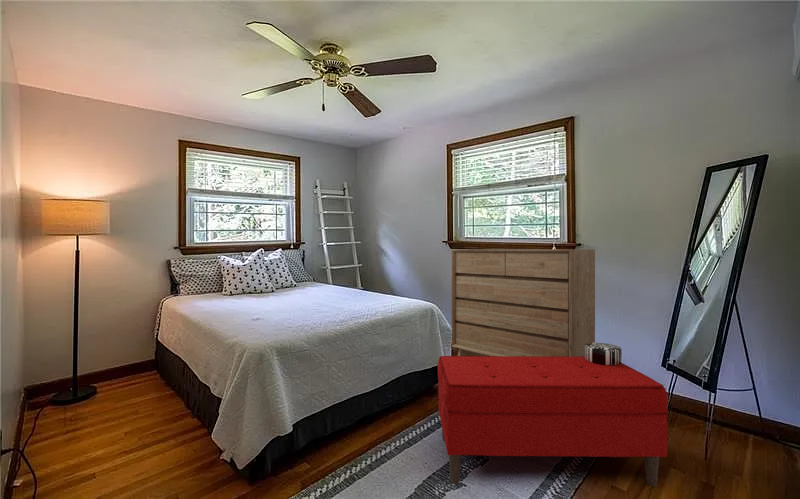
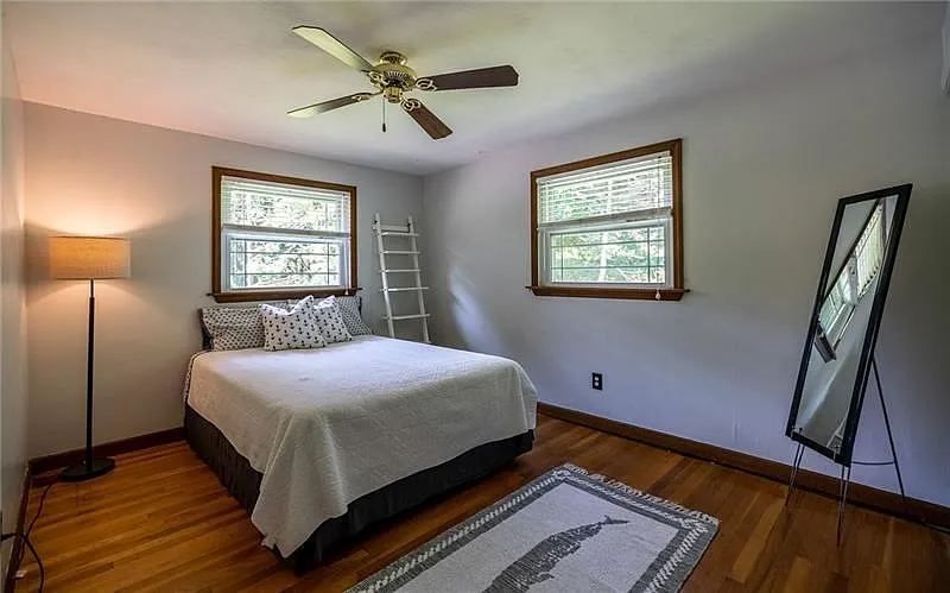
- dresser [450,248,596,357]
- decorative box [585,342,623,365]
- bench [437,355,669,487]
